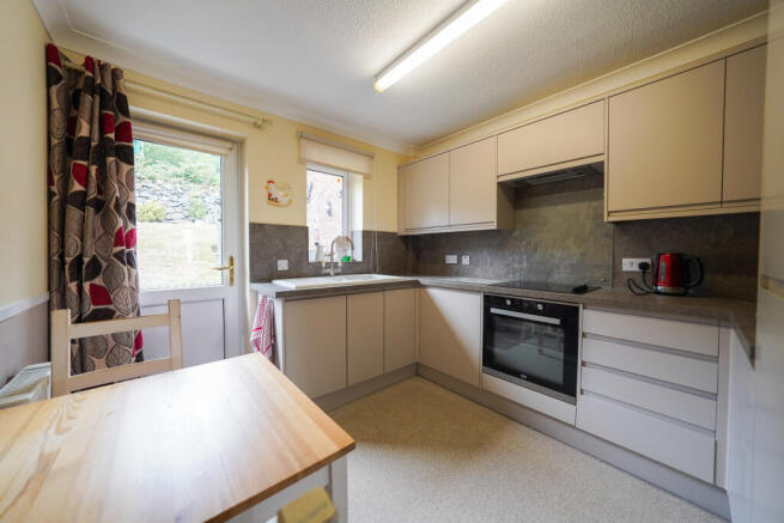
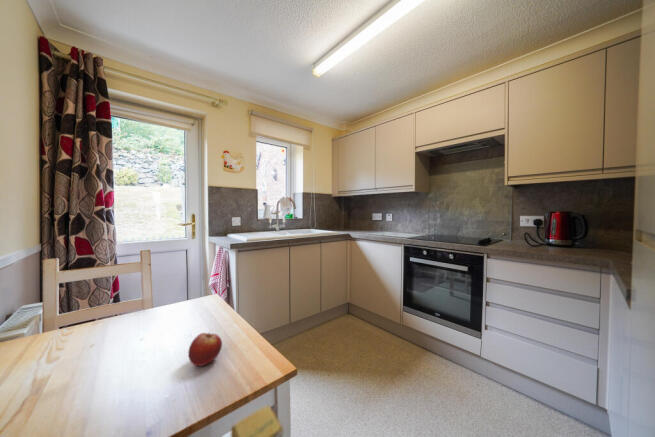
+ fruit [187,332,223,367]
